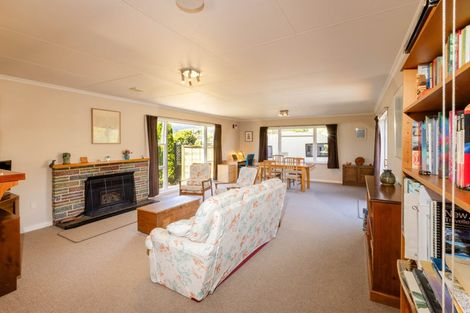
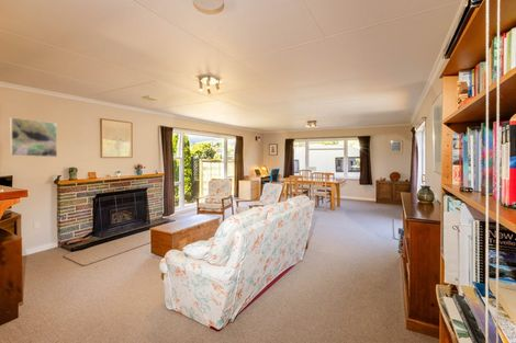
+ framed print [9,116,58,158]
